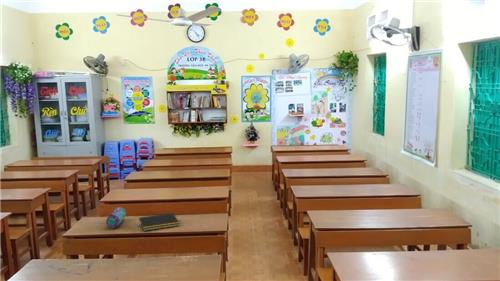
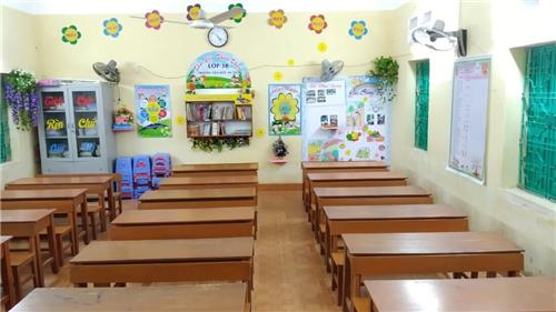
- pencil case [105,206,127,229]
- notepad [138,212,181,232]
